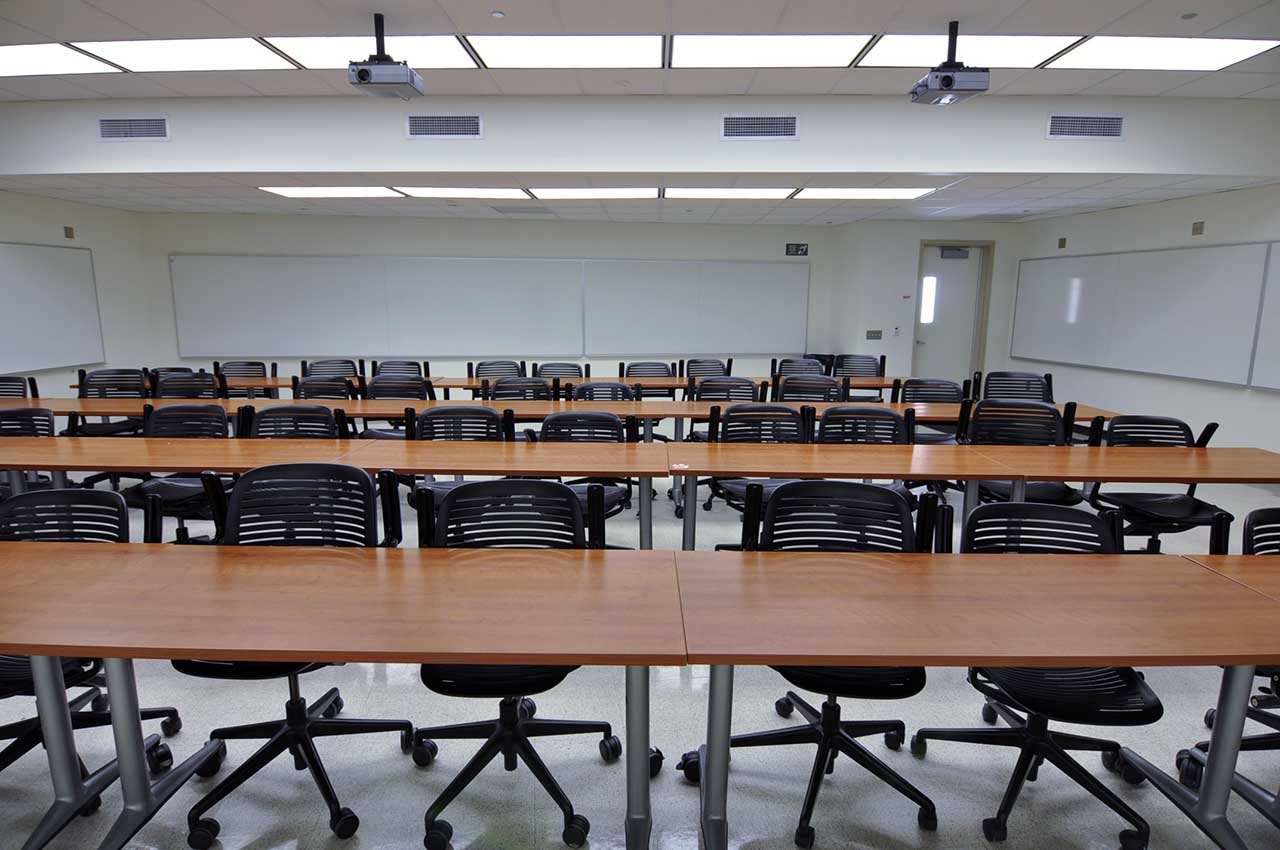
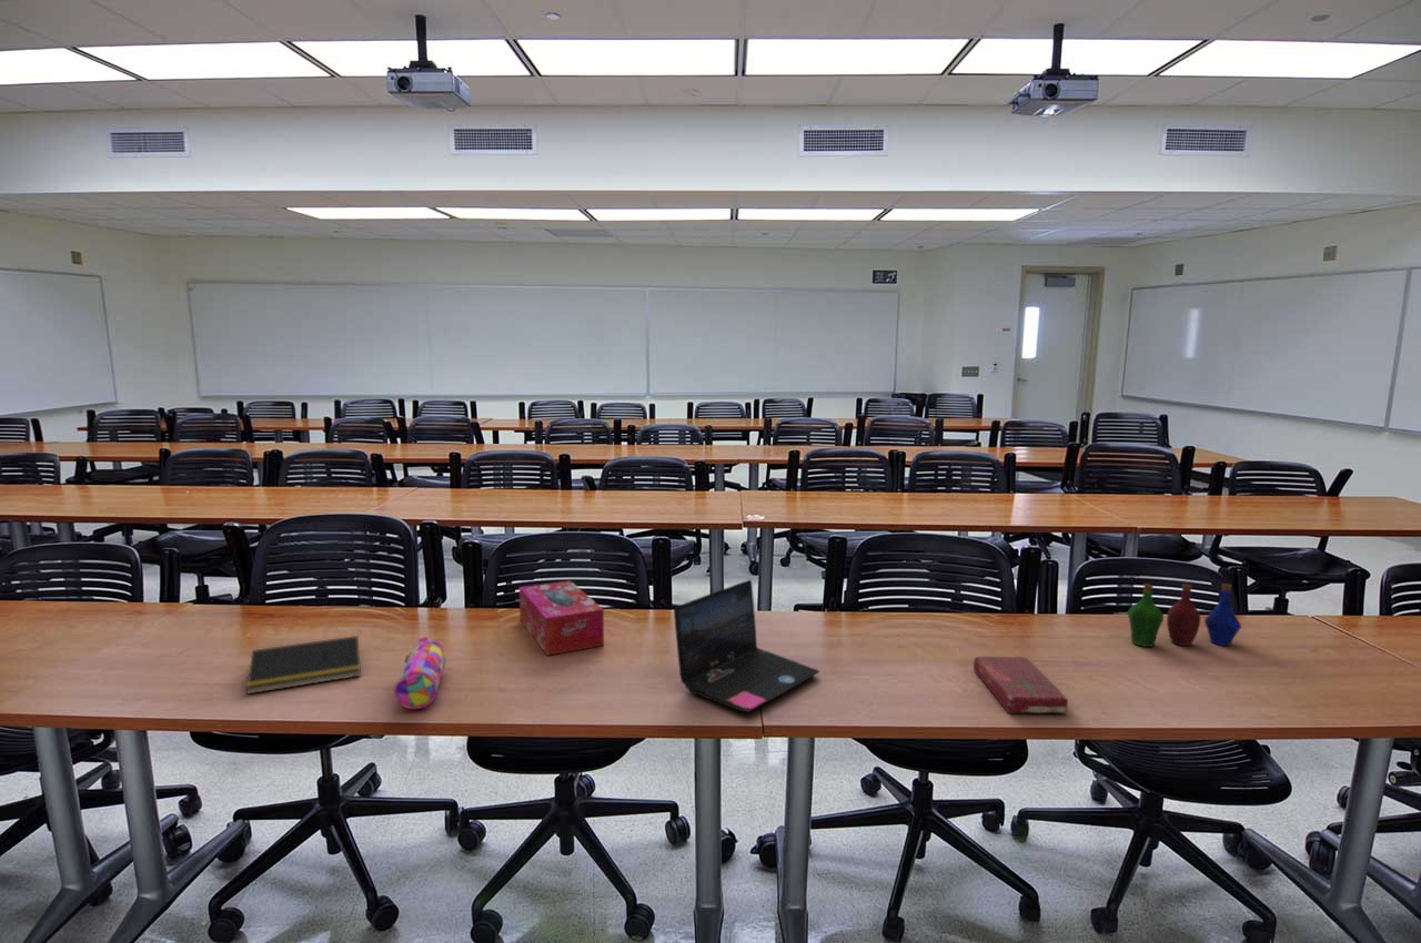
+ laptop [673,579,820,713]
+ book [972,656,1069,714]
+ pencil case [393,636,447,710]
+ tissue box [518,579,605,657]
+ bottle [1127,582,1242,648]
+ notepad [245,635,362,694]
